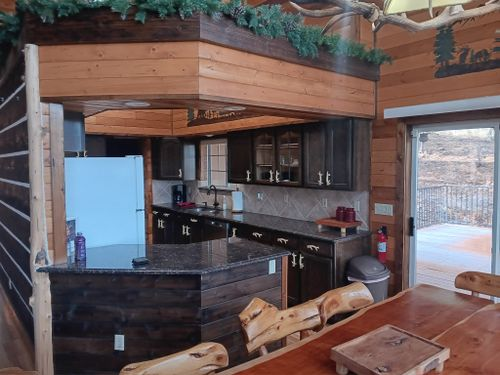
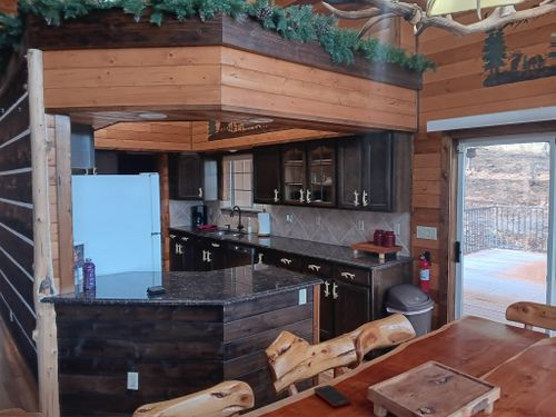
+ cell phone [312,384,353,408]
